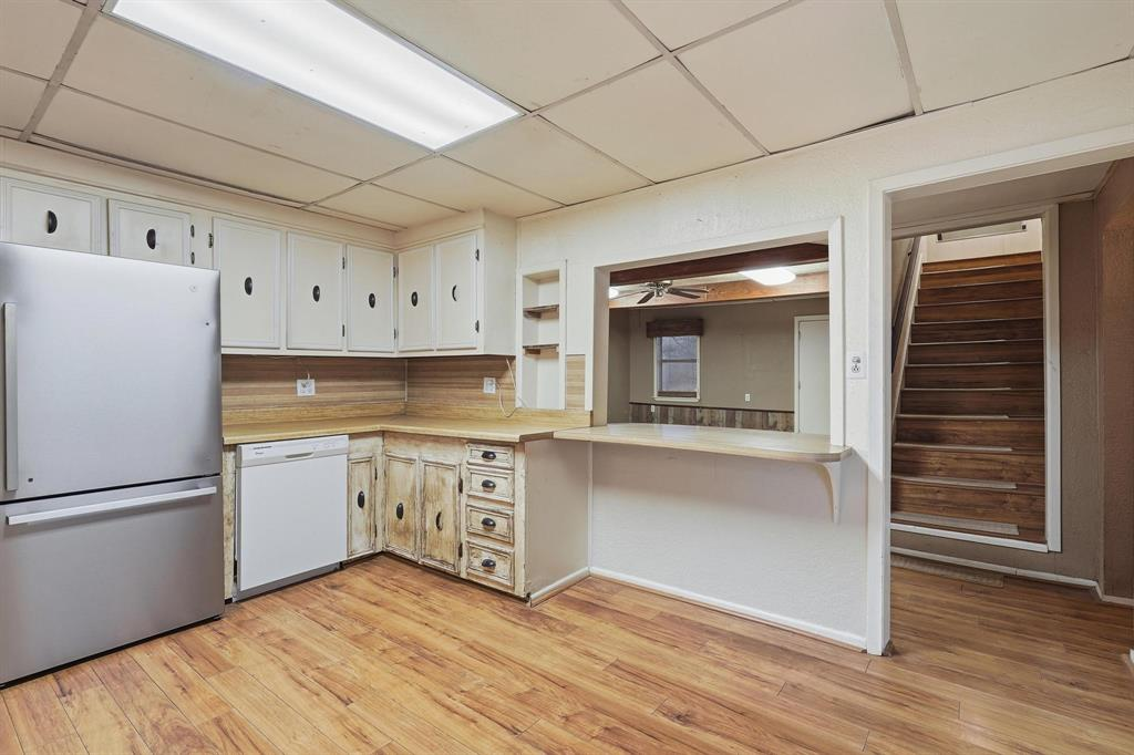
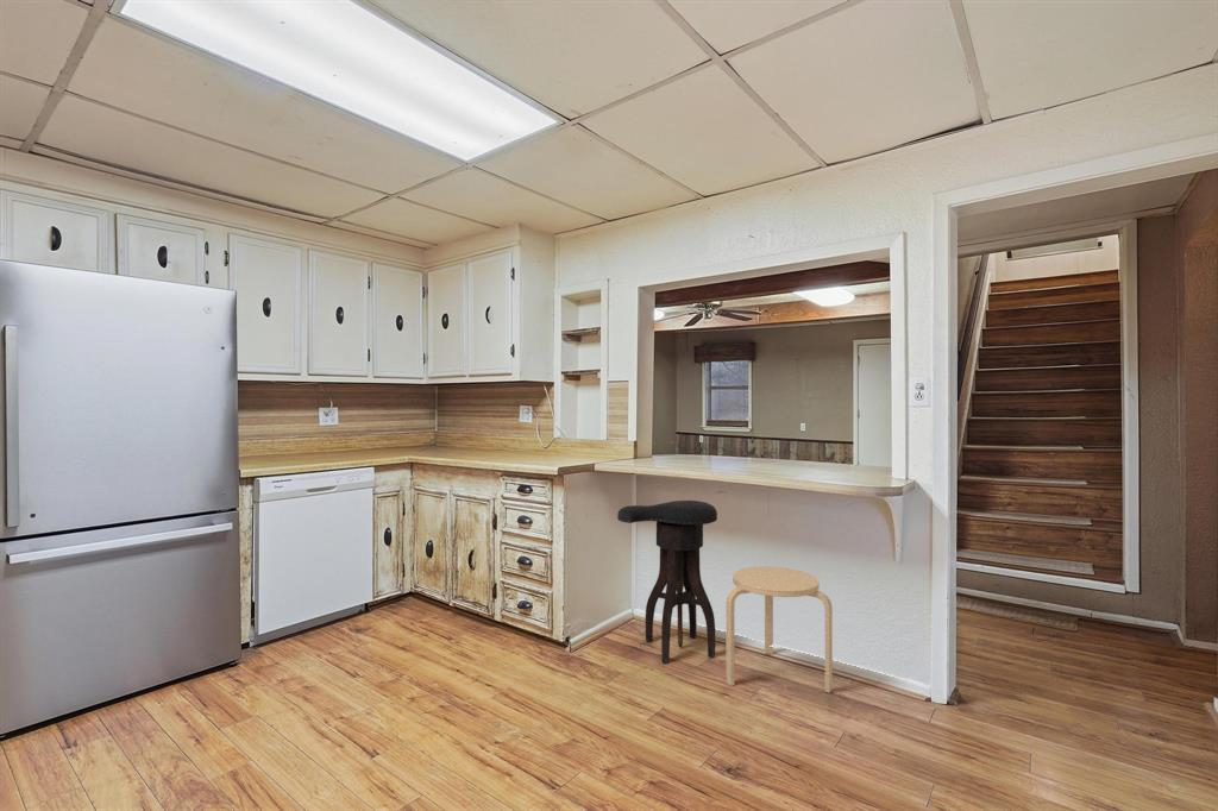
+ stool [726,565,834,694]
+ stool [616,499,718,665]
